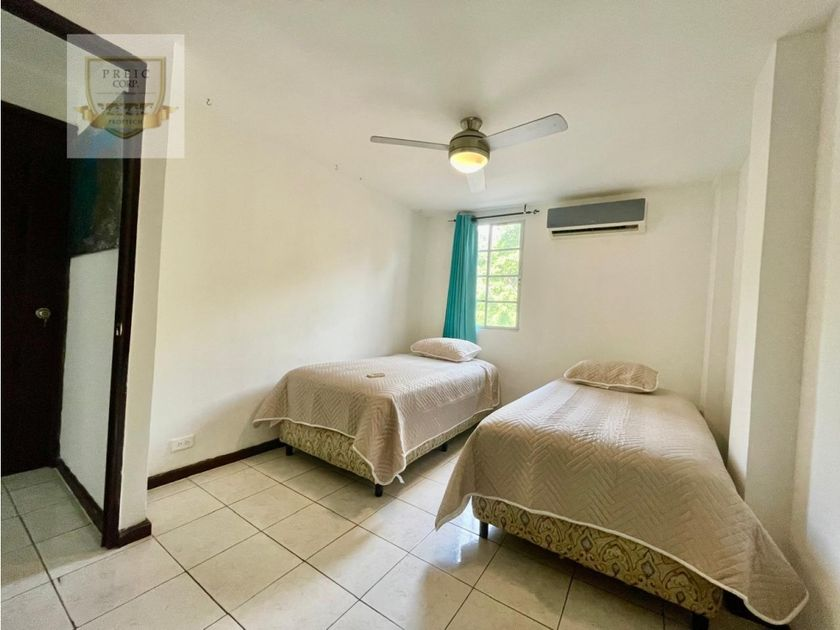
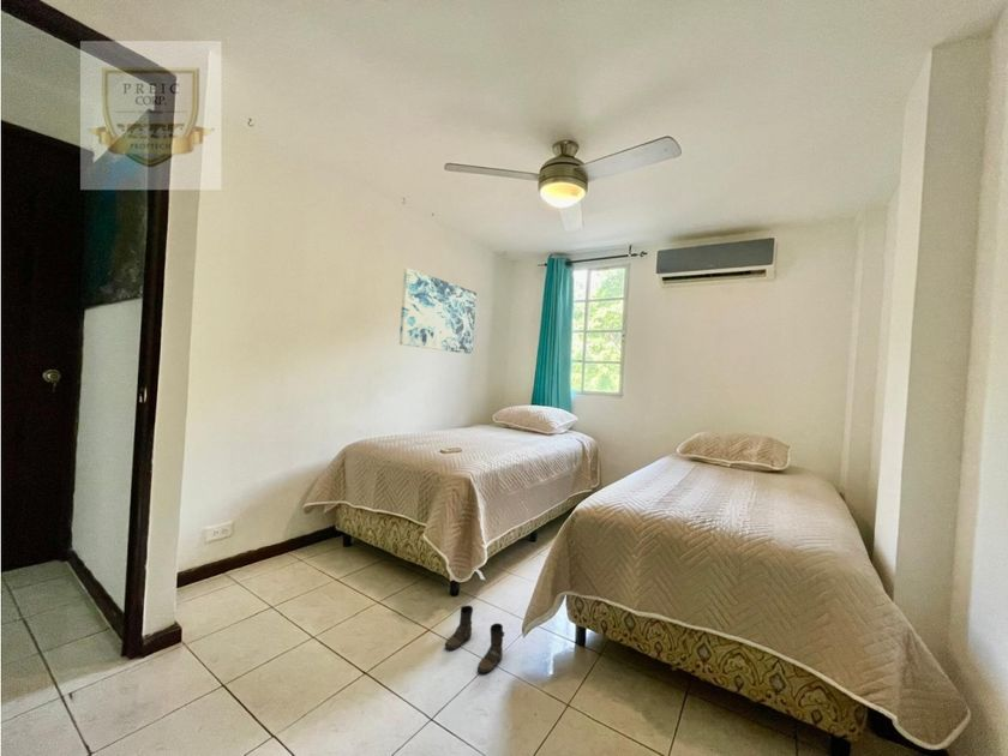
+ boots [444,605,505,674]
+ wall art [398,266,478,355]
